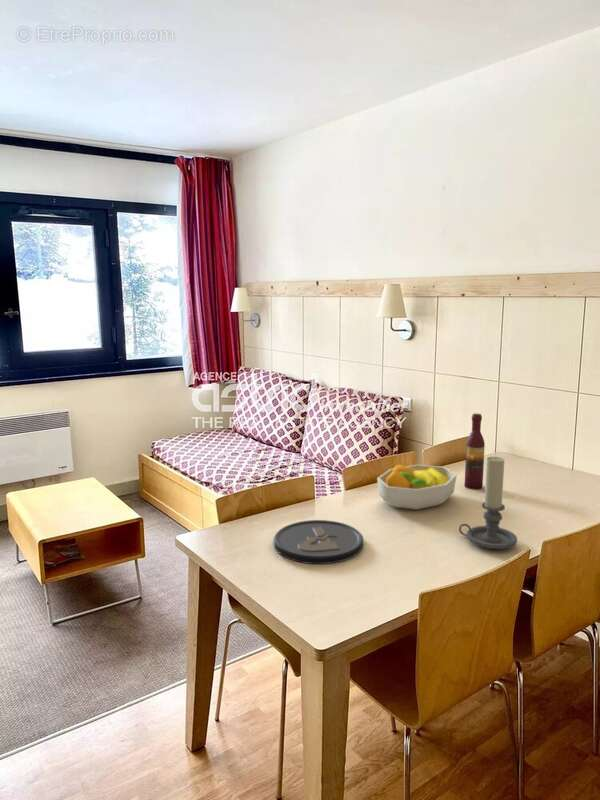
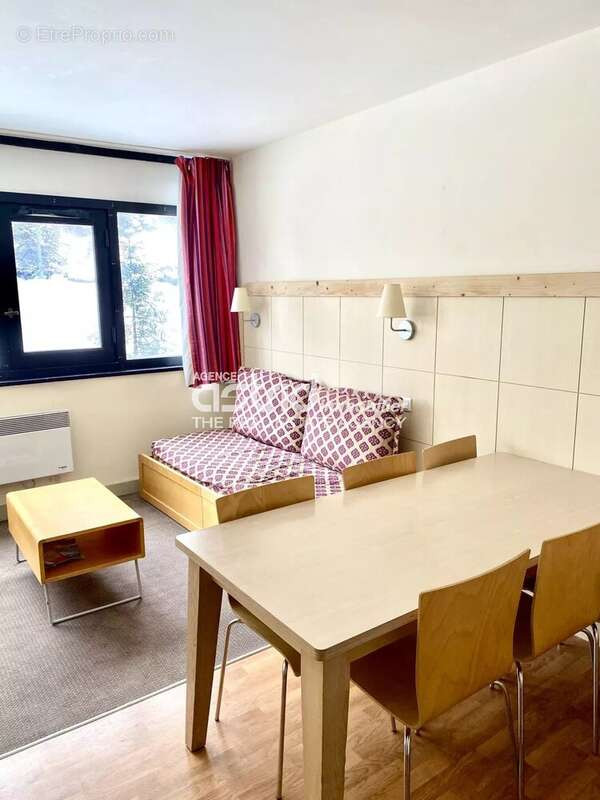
- fruit bowl [376,463,458,511]
- wine bottle [464,412,486,490]
- candle holder [458,456,518,550]
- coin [273,519,365,565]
